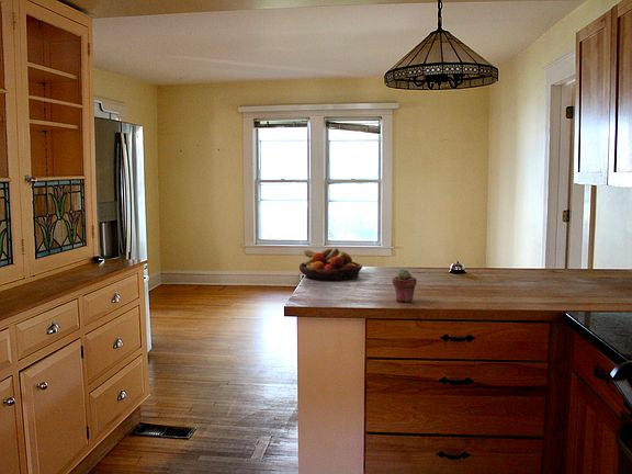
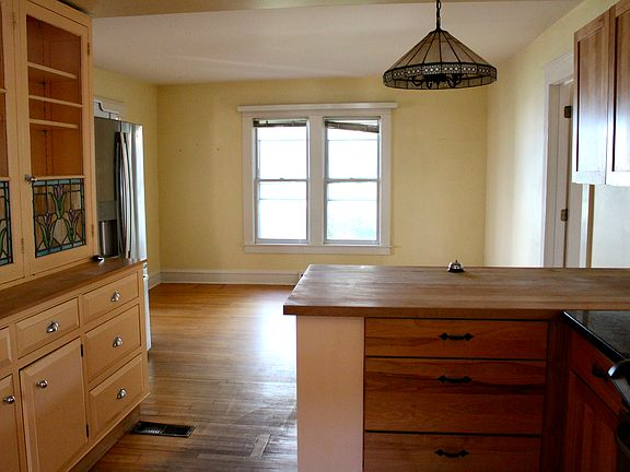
- potted succulent [392,268,418,303]
- fruit bowl [298,247,363,281]
